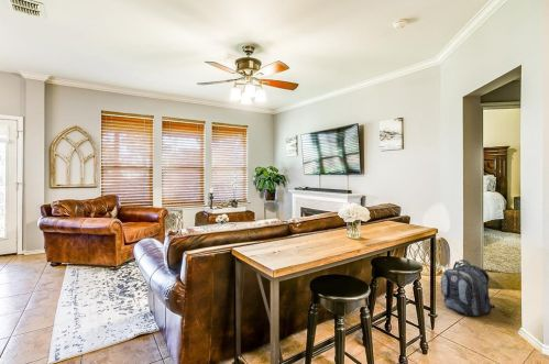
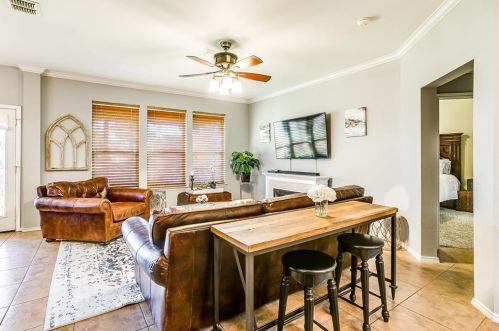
- backpack [439,258,496,317]
